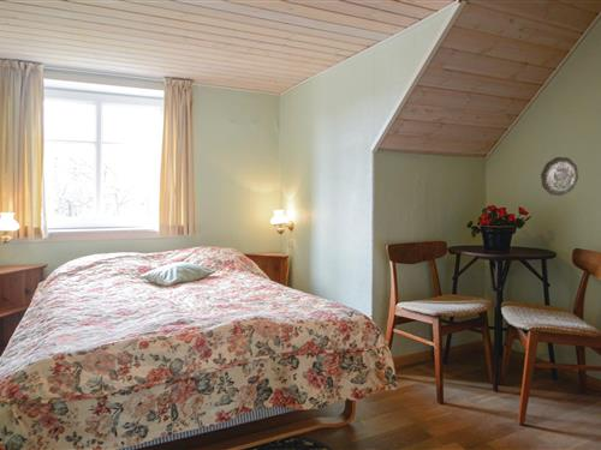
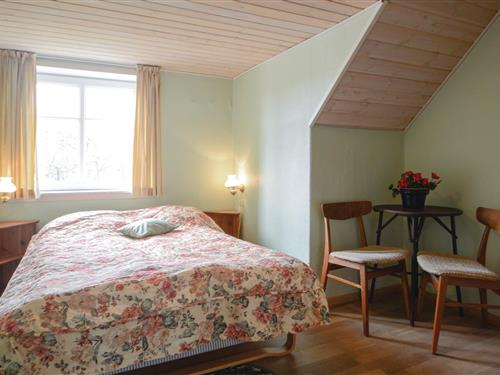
- decorative plate [540,156,579,197]
